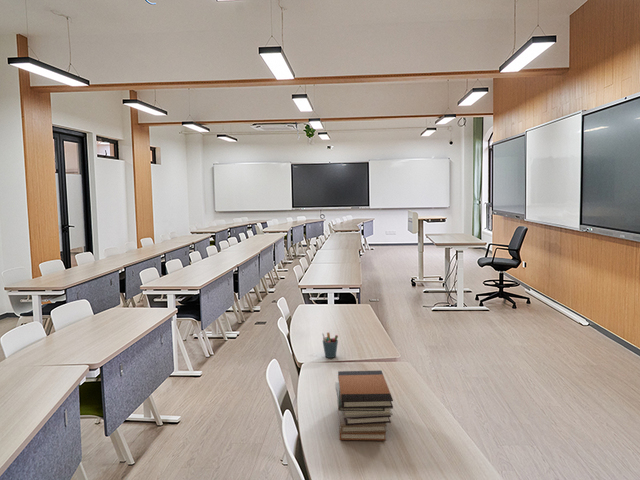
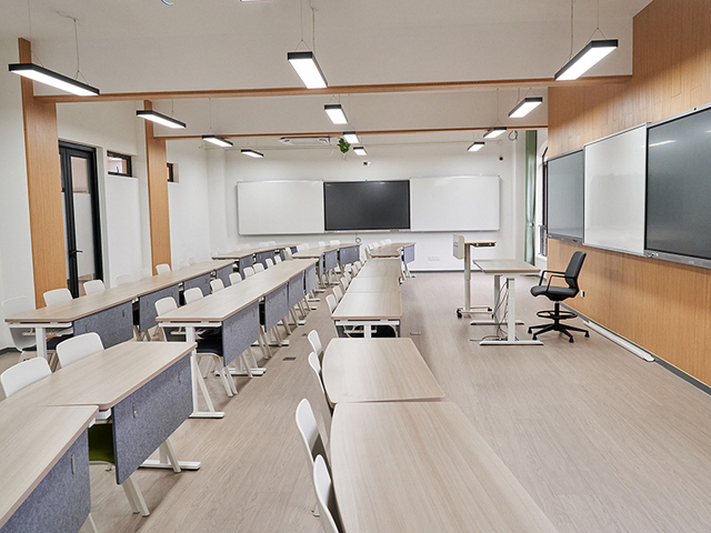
- book stack [334,369,394,442]
- pen holder [321,332,339,359]
